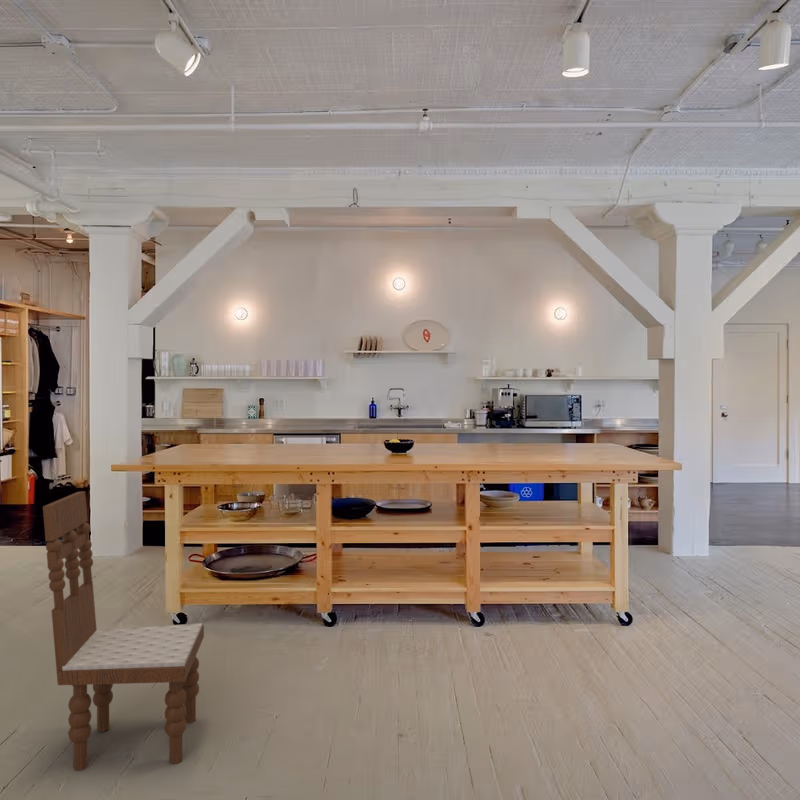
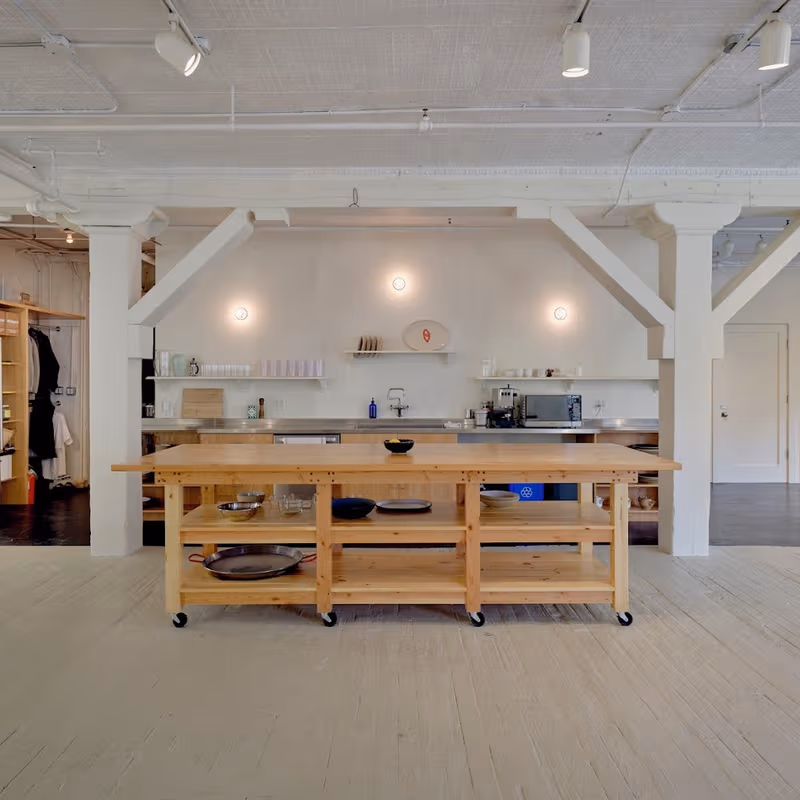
- dining chair [42,490,205,771]
